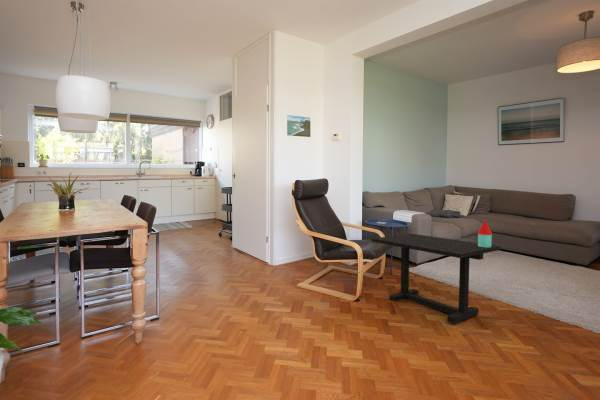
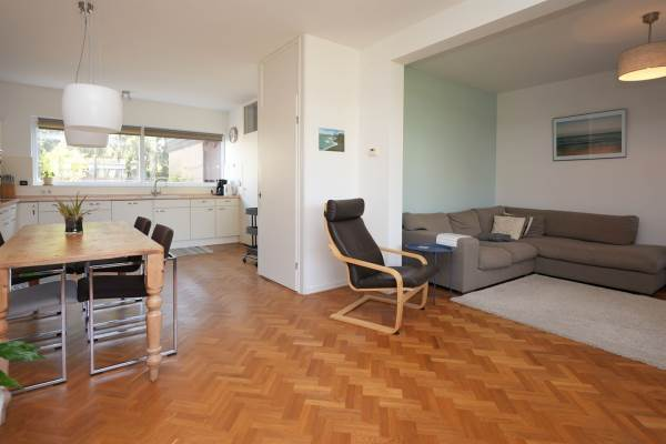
- side table [371,220,501,325]
